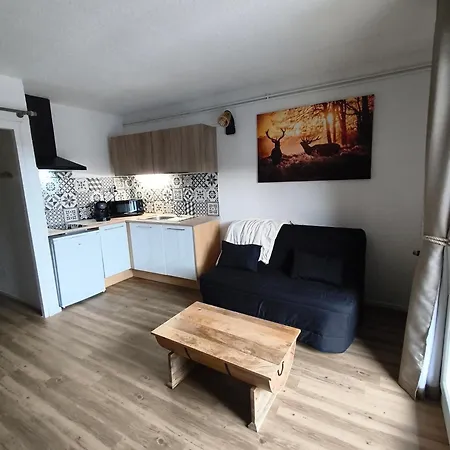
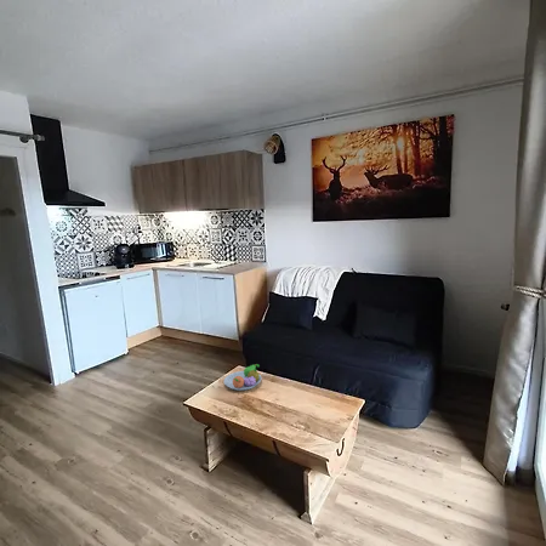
+ fruit bowl [223,363,262,392]
